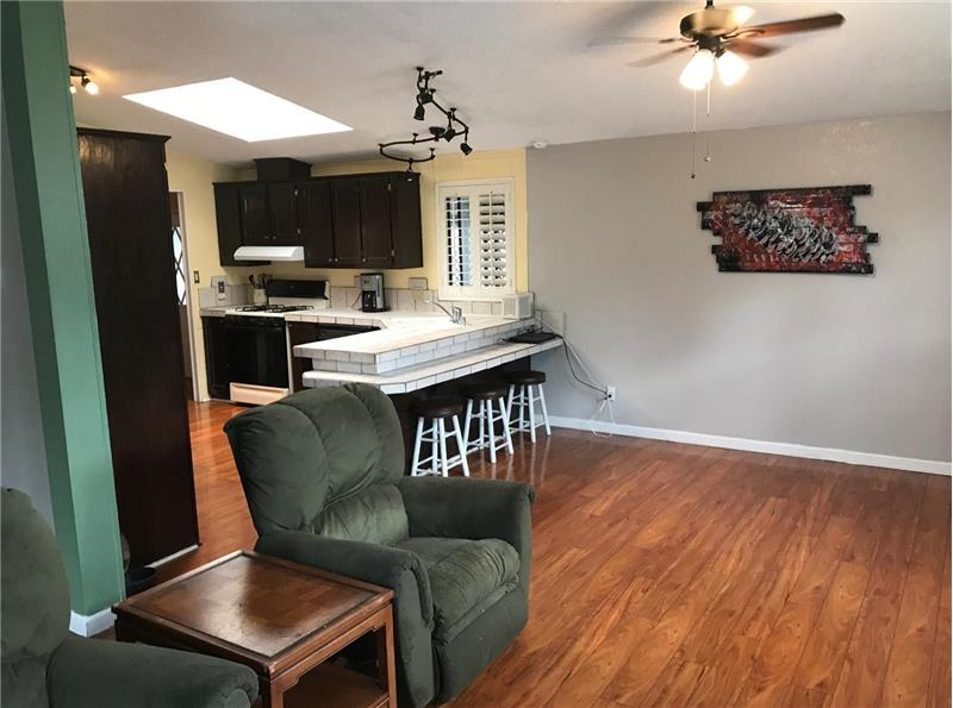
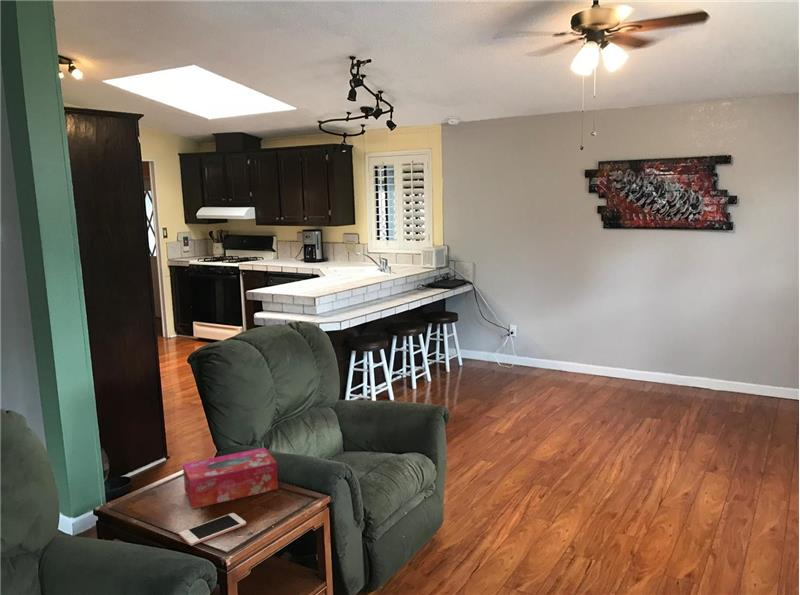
+ cell phone [179,512,247,547]
+ tissue box [182,447,279,510]
